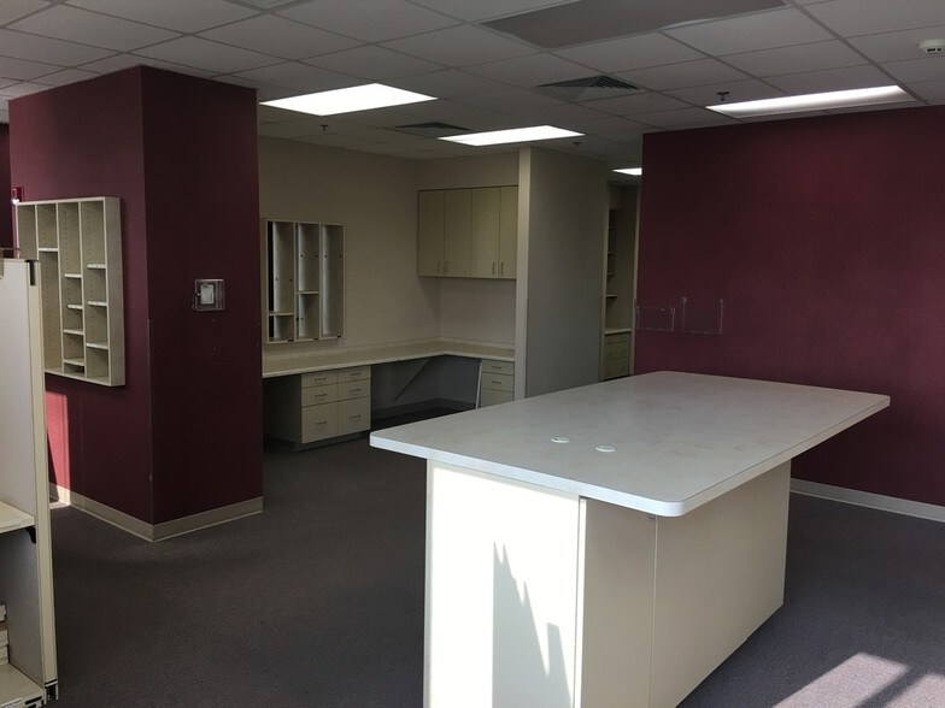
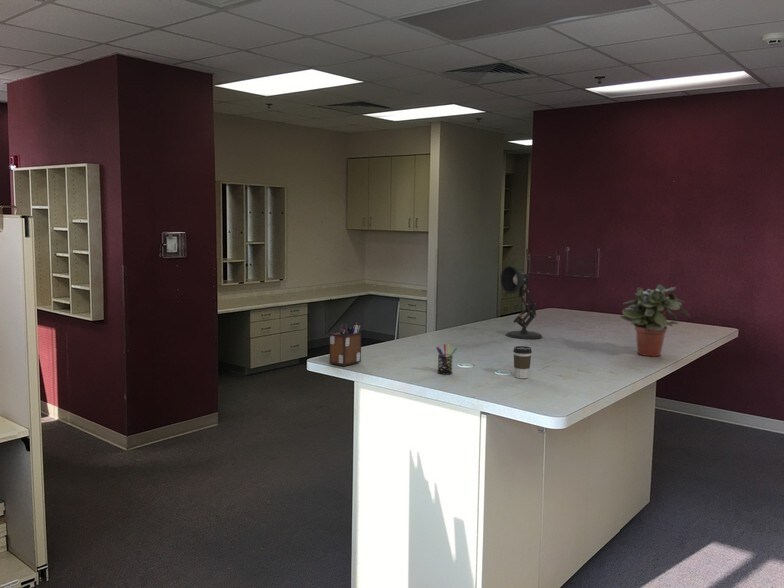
+ potted plant [619,284,691,358]
+ desk organizer [329,321,362,367]
+ coffee cup [512,345,533,379]
+ pen holder [435,343,458,376]
+ desk lamp [500,265,543,340]
